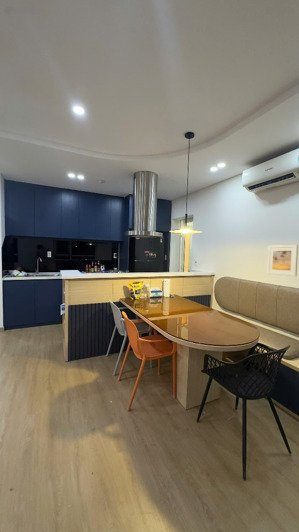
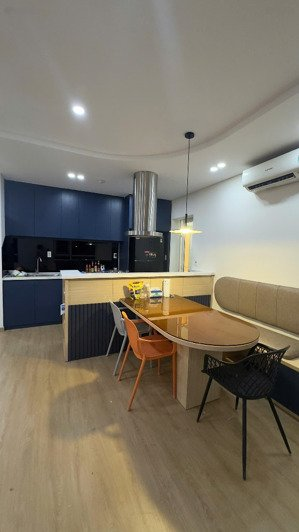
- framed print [266,244,299,277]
